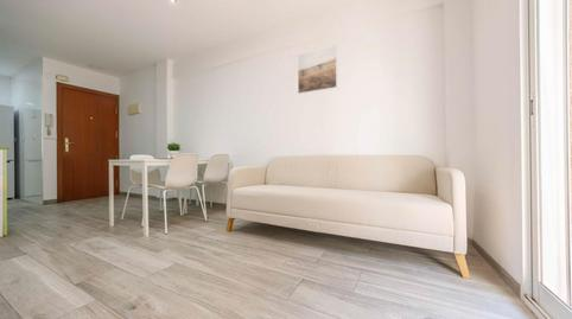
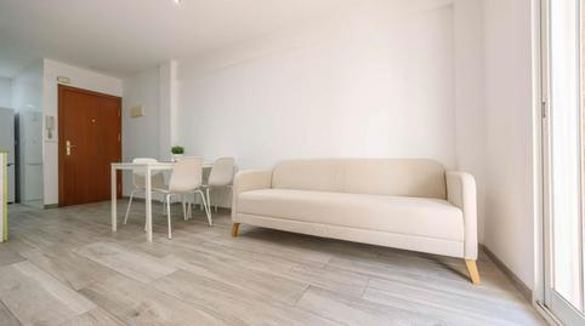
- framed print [297,44,338,95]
